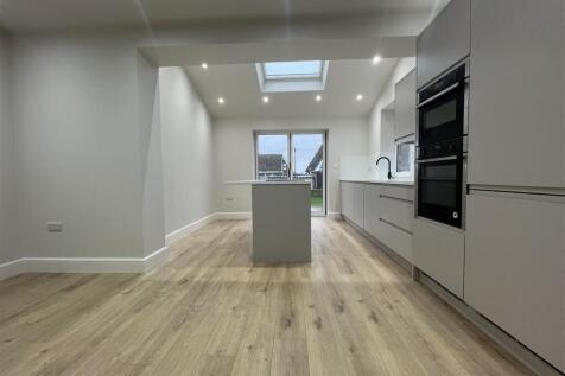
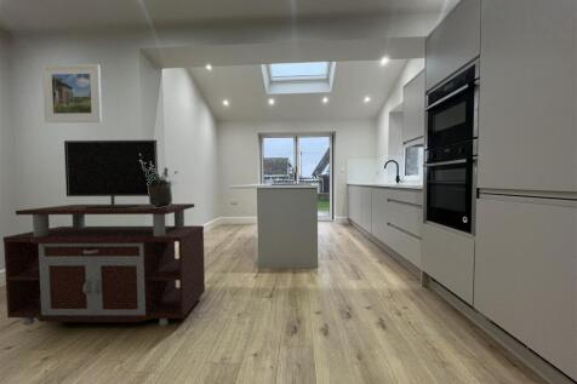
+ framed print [41,63,103,124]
+ potted plant [139,154,178,208]
+ tv stand [2,139,206,327]
